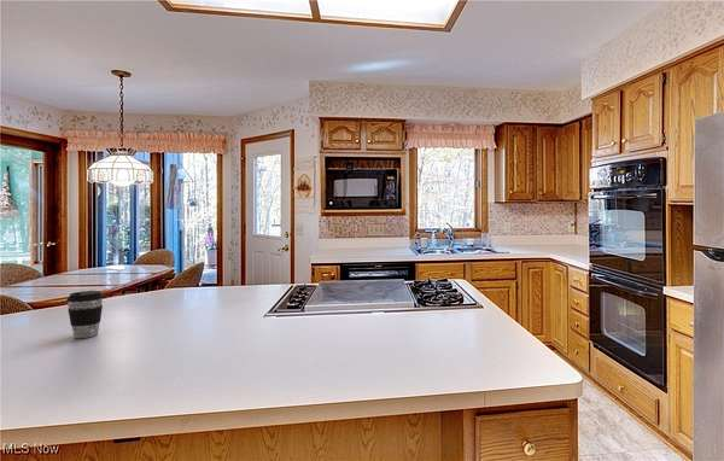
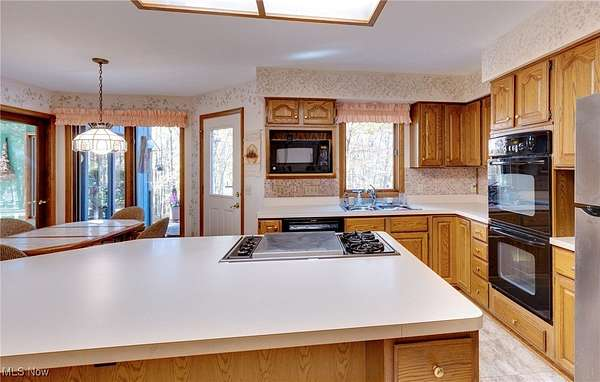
- coffee cup [65,290,105,339]
